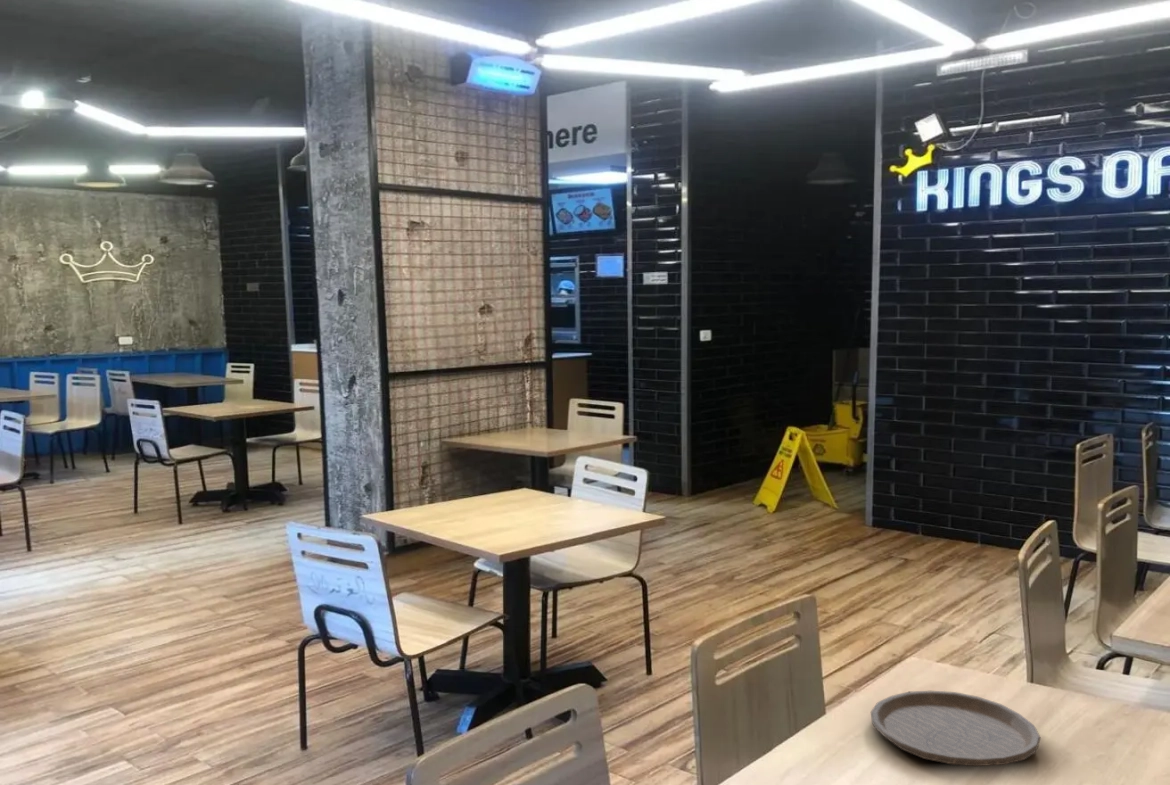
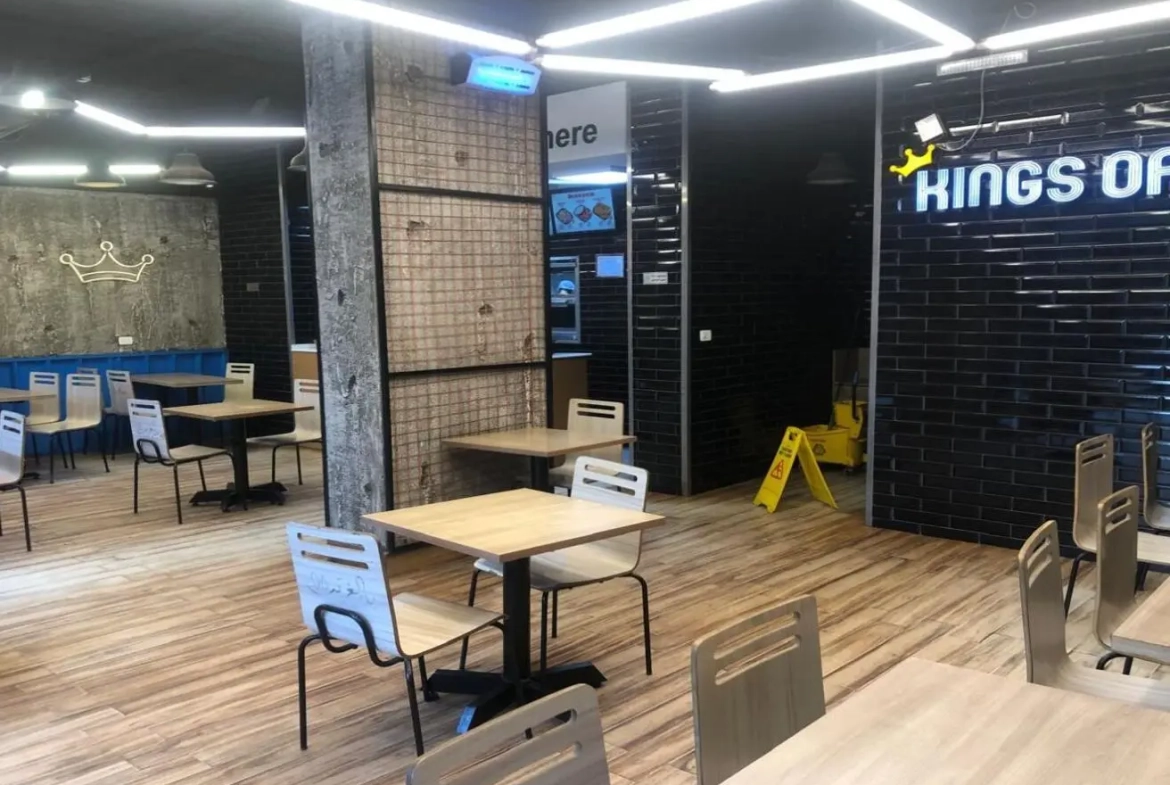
- plate [870,690,1042,767]
